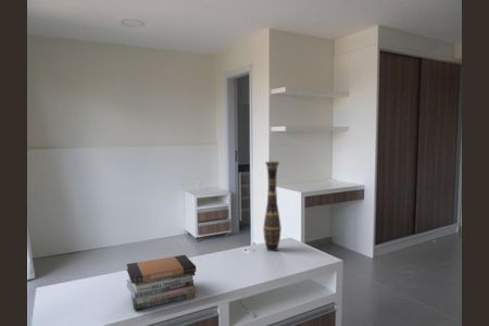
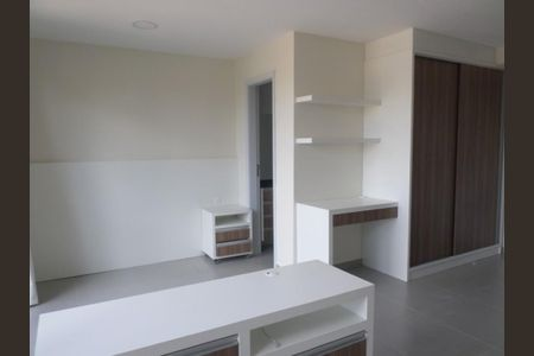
- decorative vase [262,161,283,252]
- book stack [125,254,197,311]
